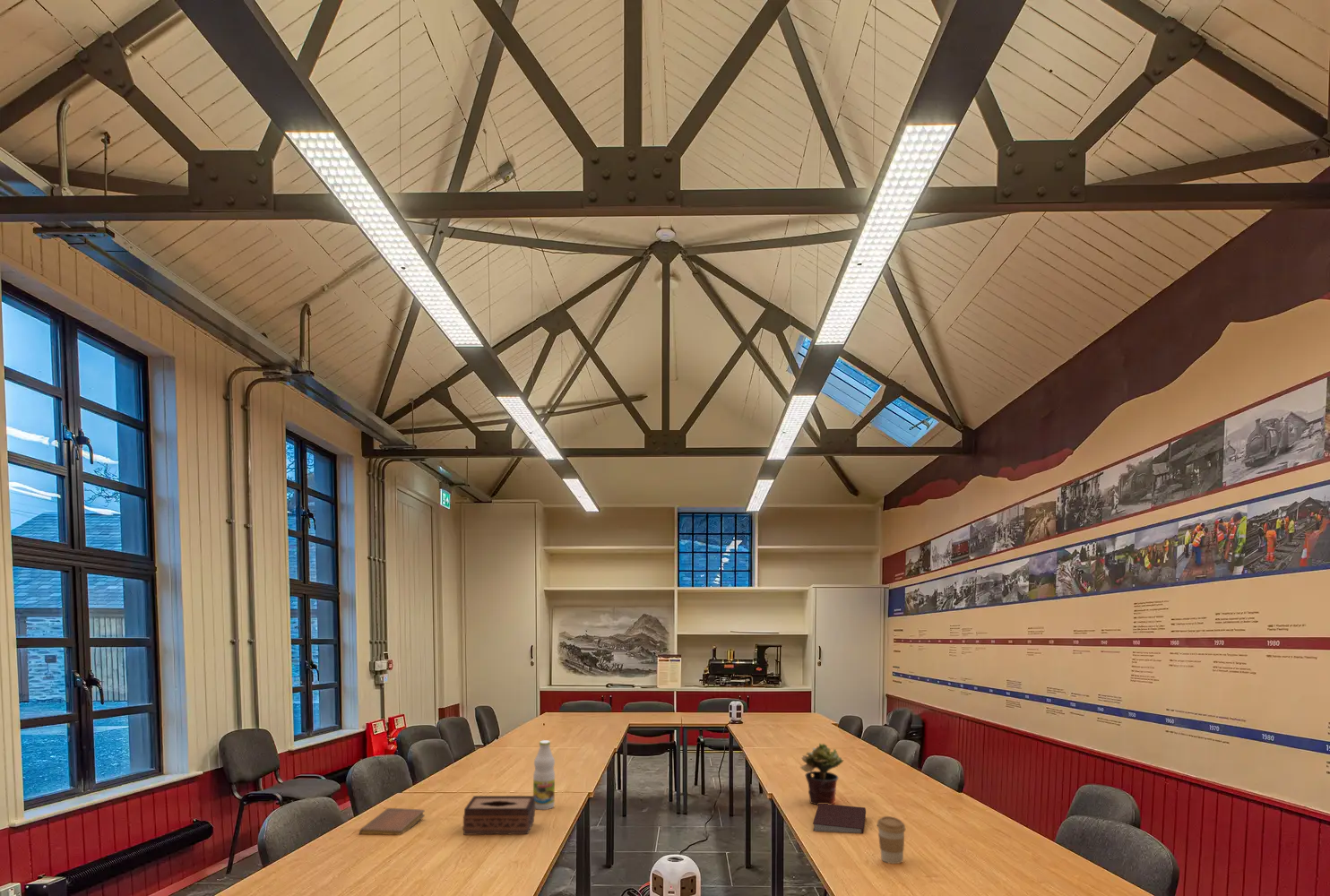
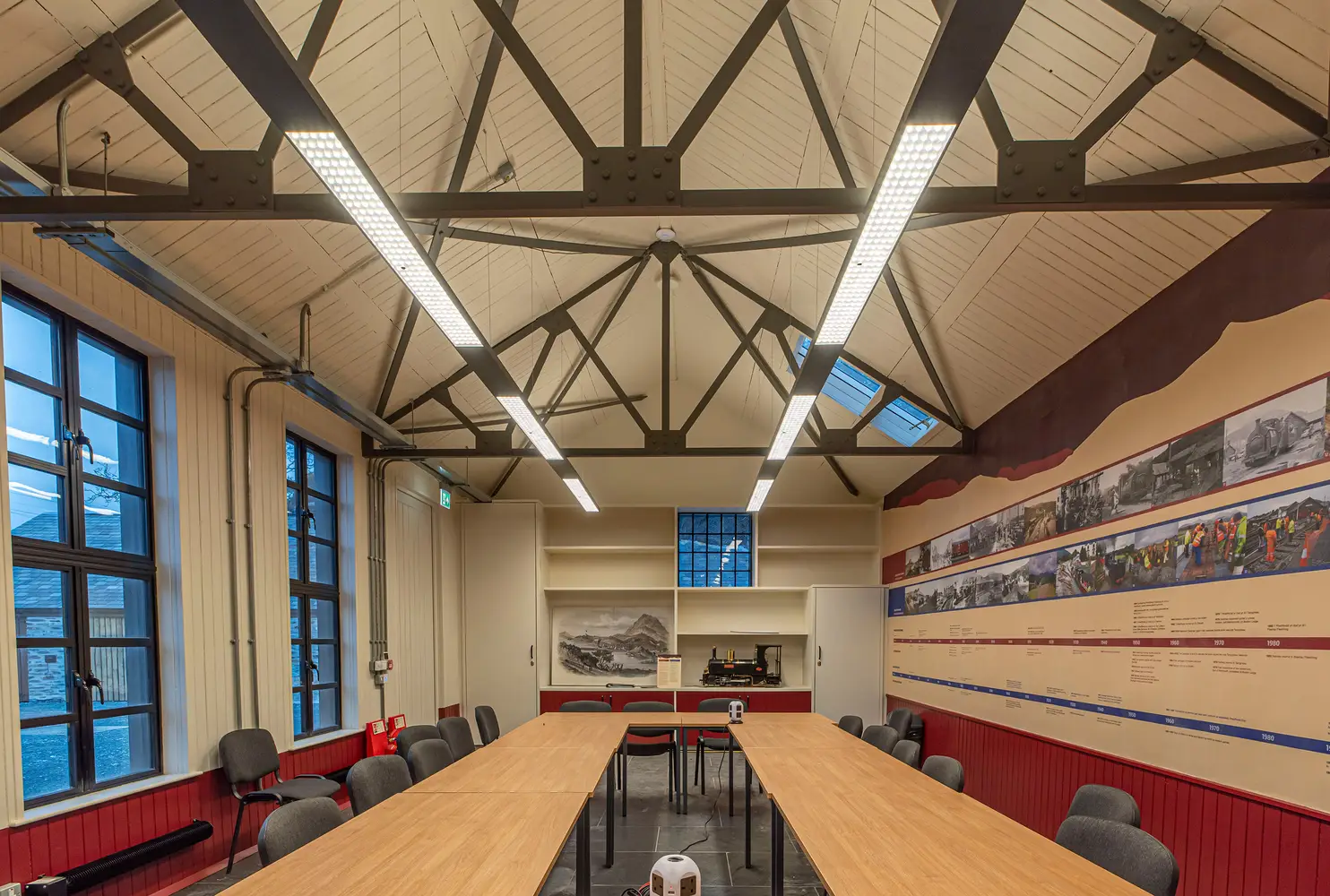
- notebook [358,807,426,836]
- coffee cup [877,815,906,865]
- bottle [532,739,556,811]
- potted plant [799,742,844,806]
- tissue box [462,795,536,836]
- notebook [812,804,867,834]
